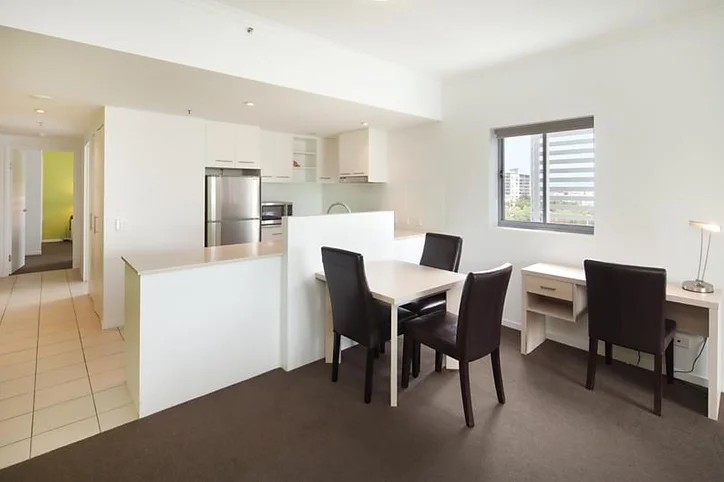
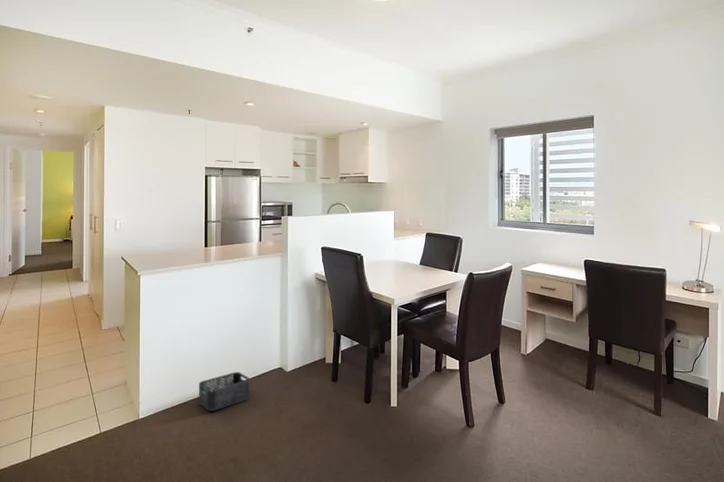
+ storage bin [198,371,251,412]
